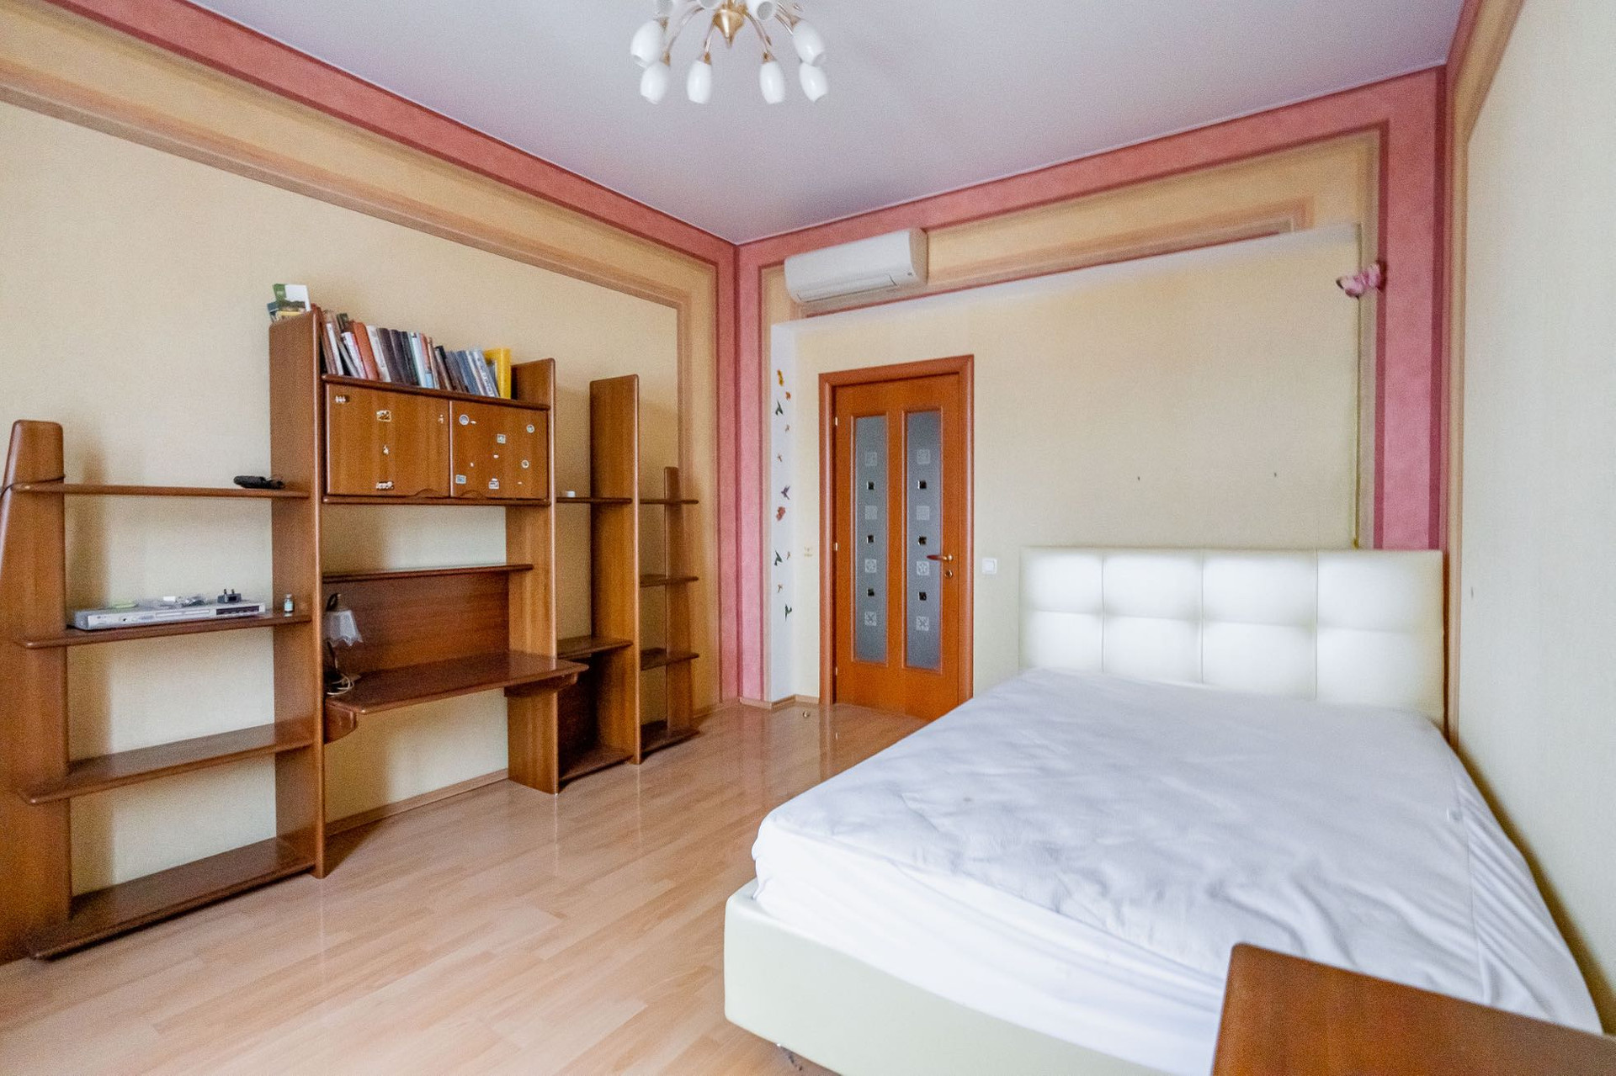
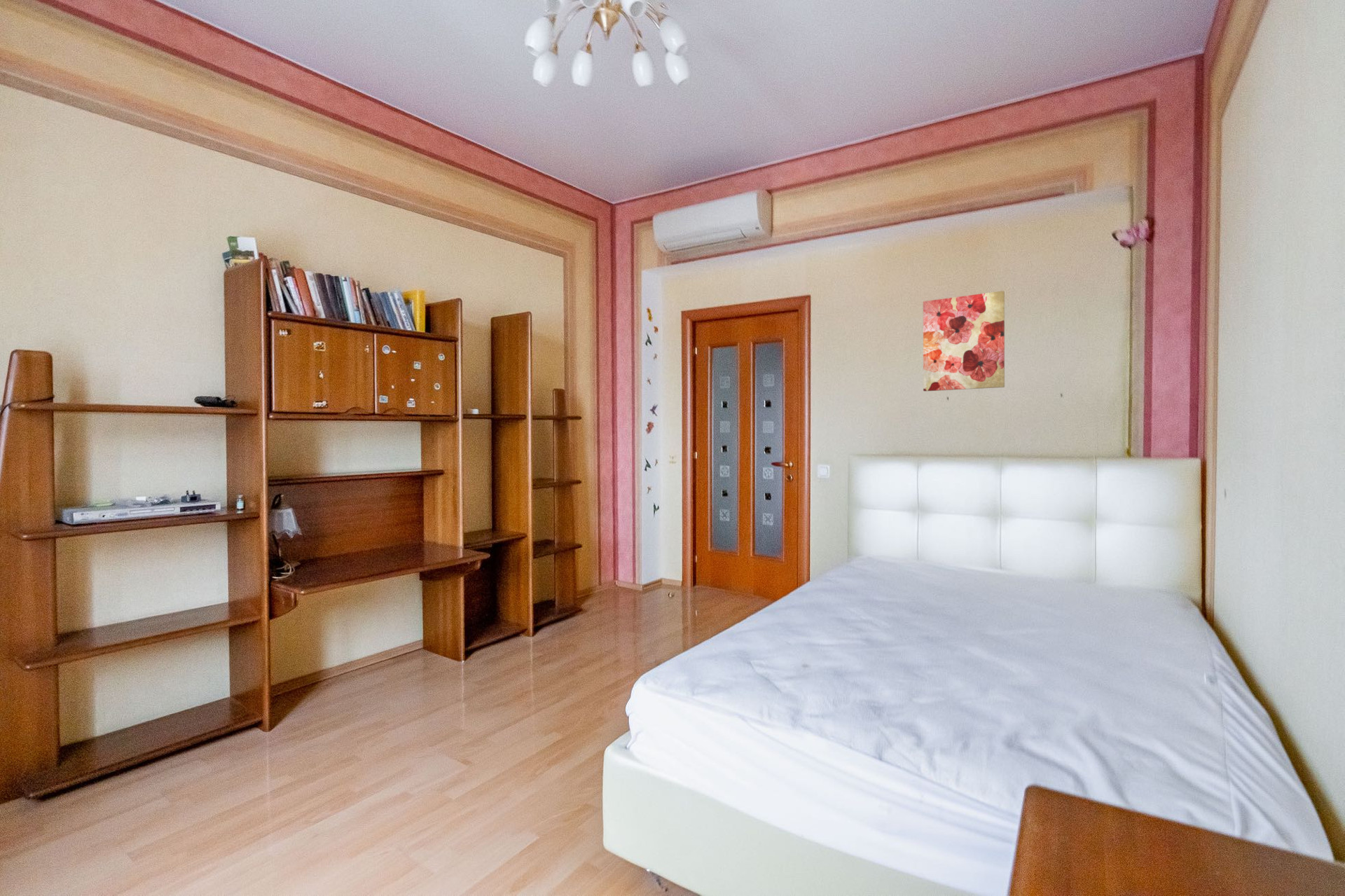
+ wall art [923,290,1005,392]
